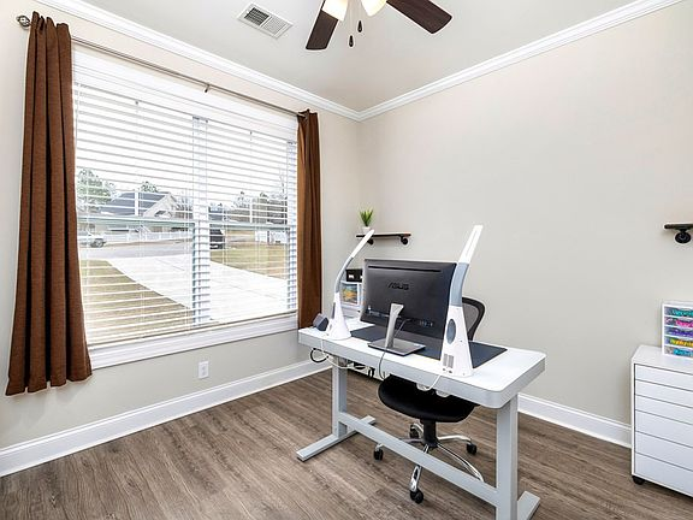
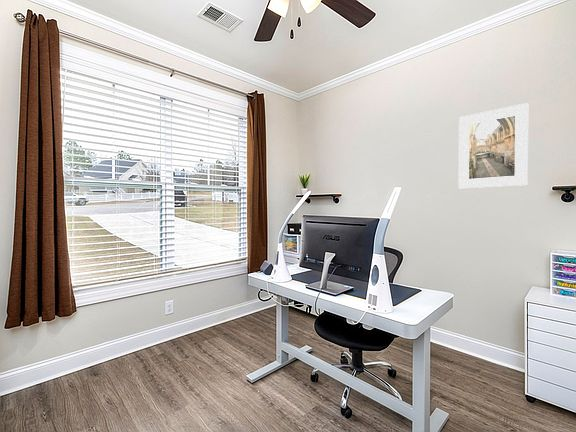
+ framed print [458,102,529,189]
